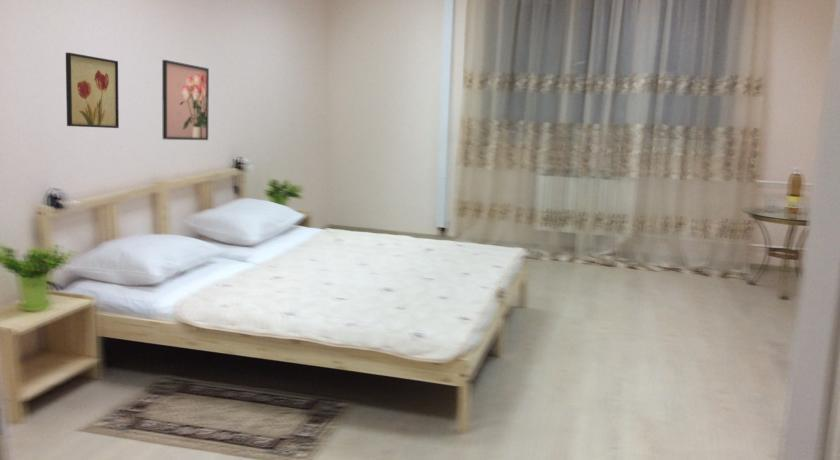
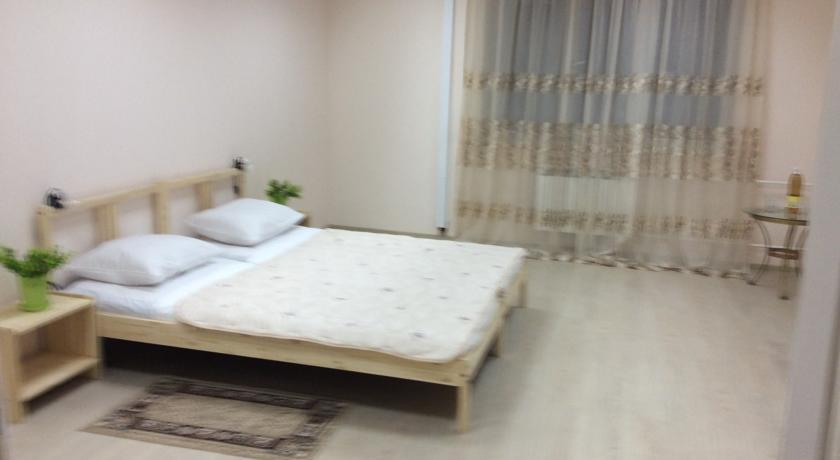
- wall art [65,52,120,129]
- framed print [161,59,210,141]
